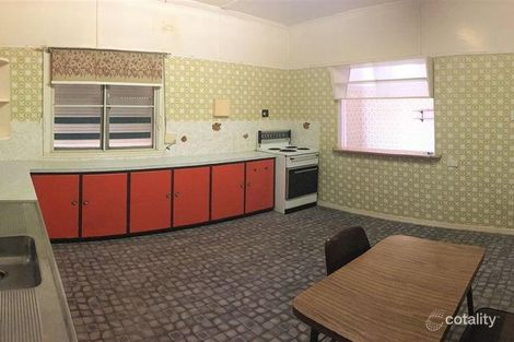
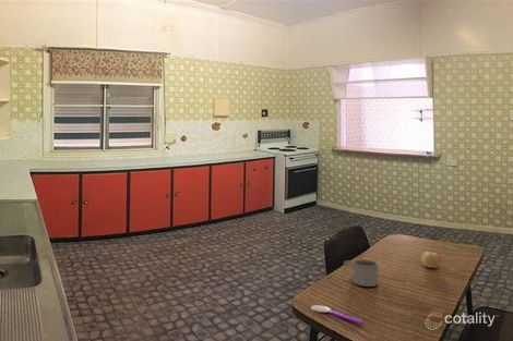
+ fruit [420,248,441,269]
+ mug [343,258,380,288]
+ spoon [310,304,363,325]
